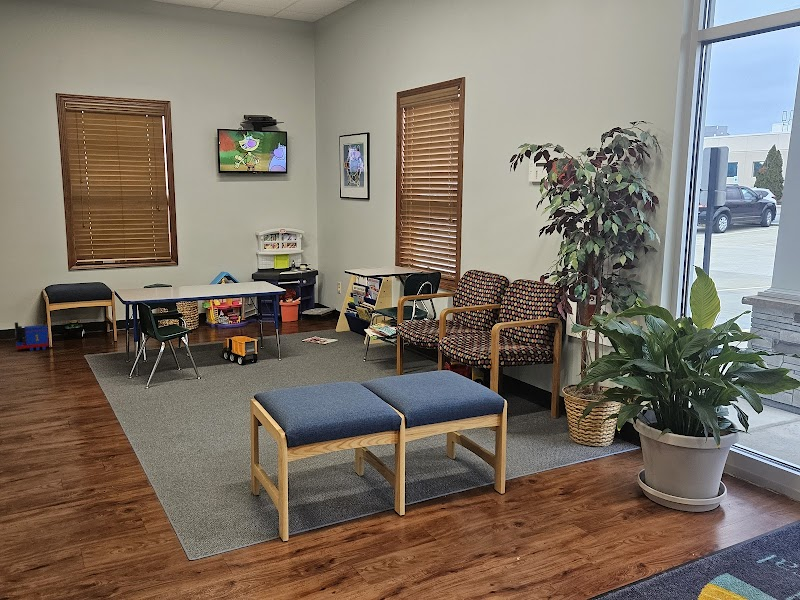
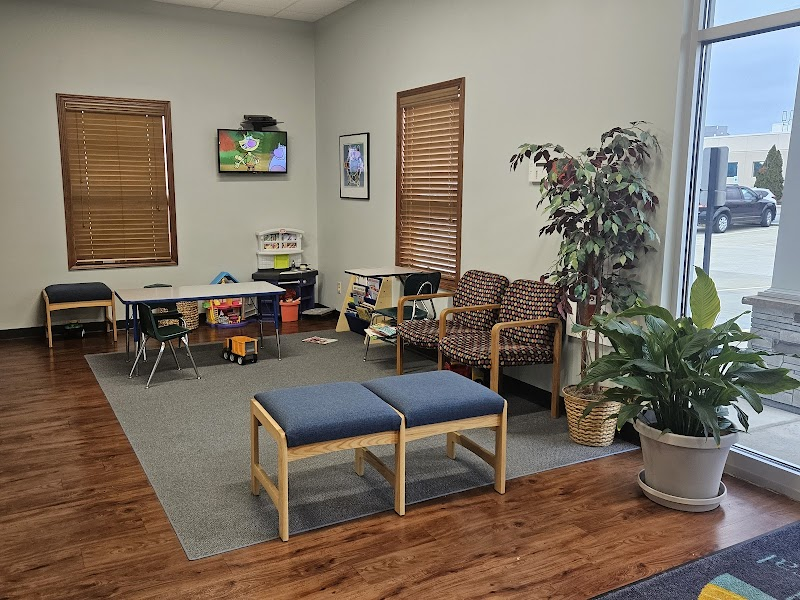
- toy train [14,321,50,352]
